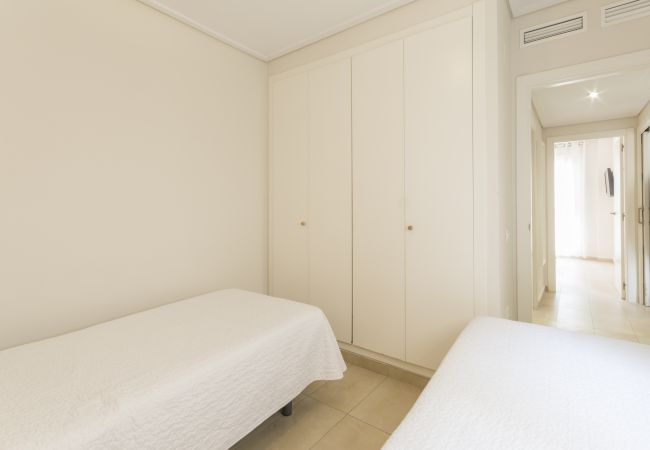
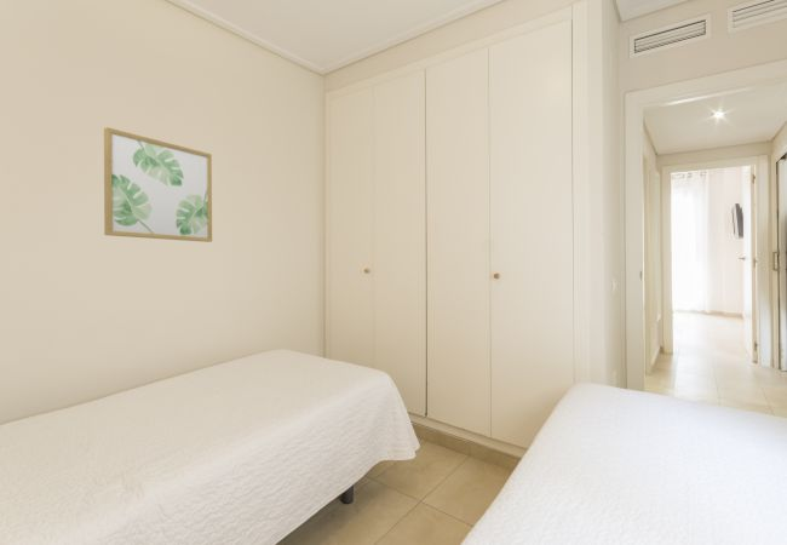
+ wall art [103,126,213,243]
